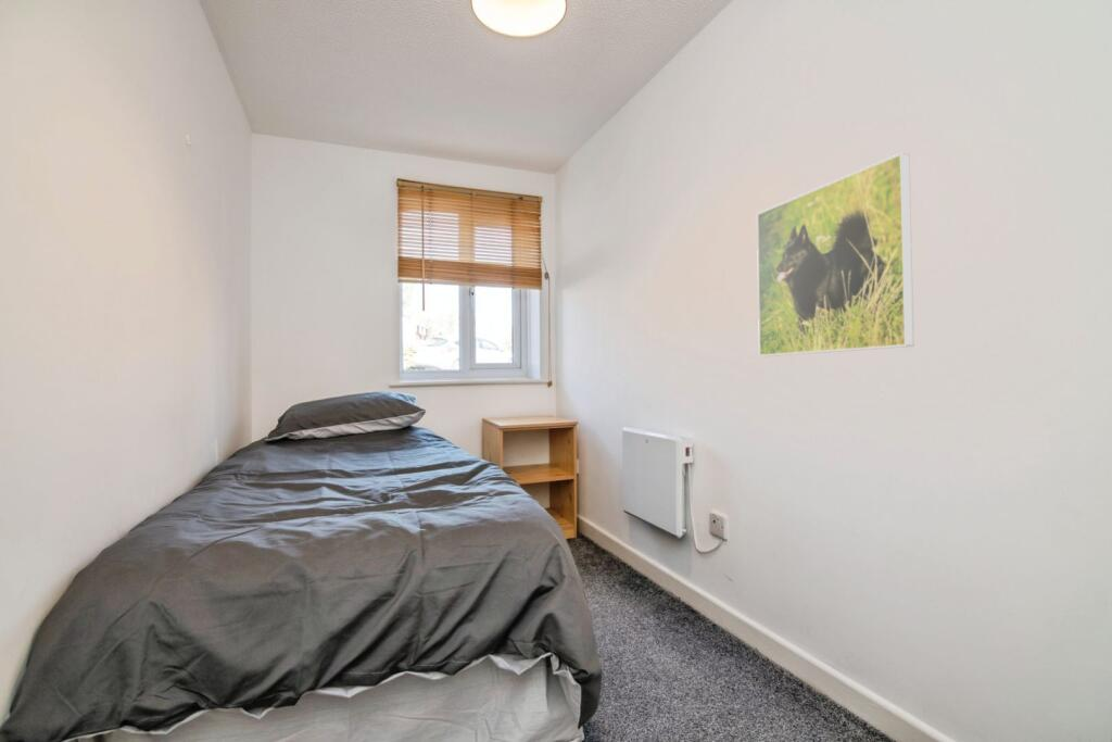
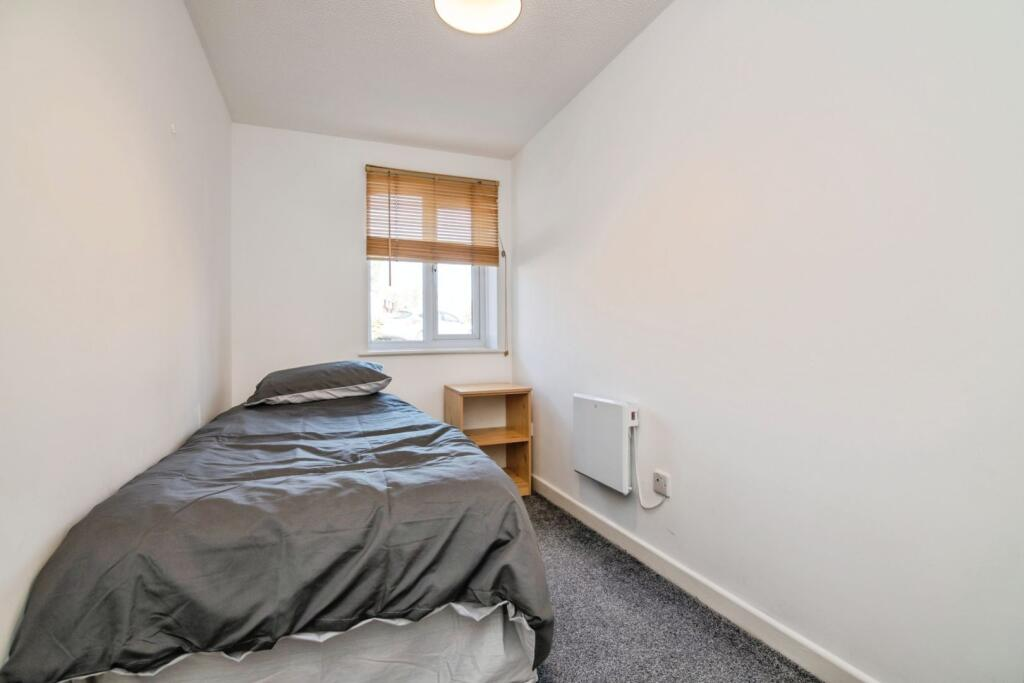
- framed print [756,152,915,357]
